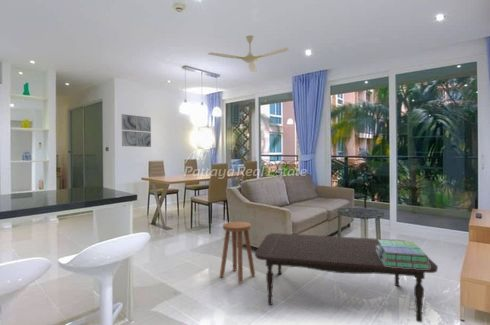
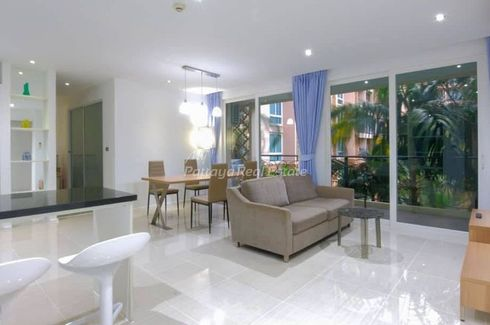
- stack of books [376,239,430,269]
- ceiling fan [207,35,290,73]
- stool [219,221,256,284]
- coffee table [254,232,439,323]
- wall art [121,113,152,148]
